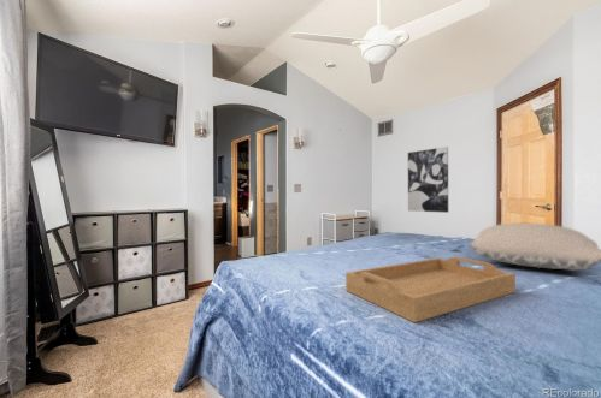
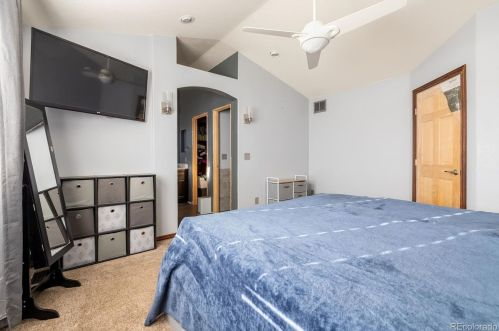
- serving tray [344,256,517,323]
- wall art [407,145,449,214]
- pillow [469,222,601,272]
